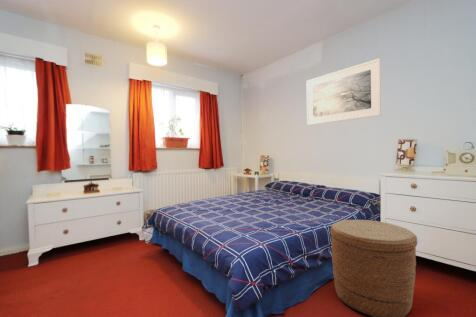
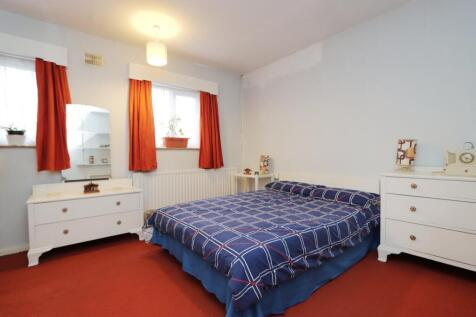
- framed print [306,57,382,126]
- basket [329,219,419,317]
